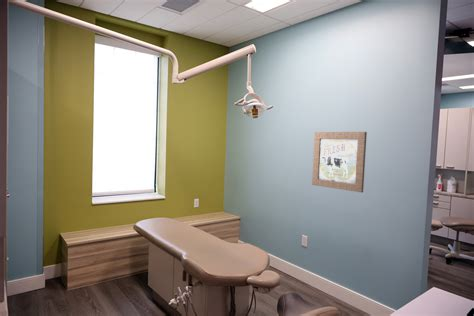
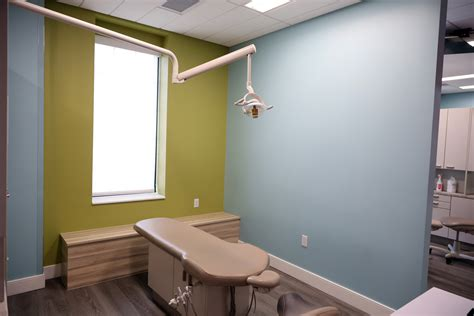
- wall art [311,131,368,193]
